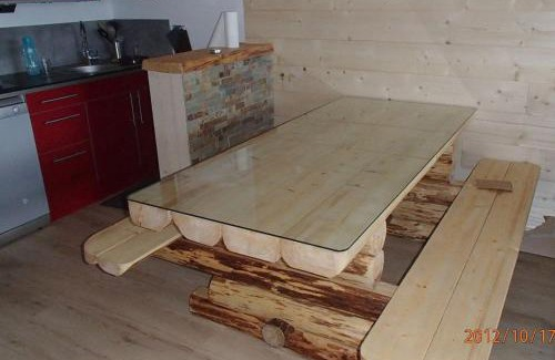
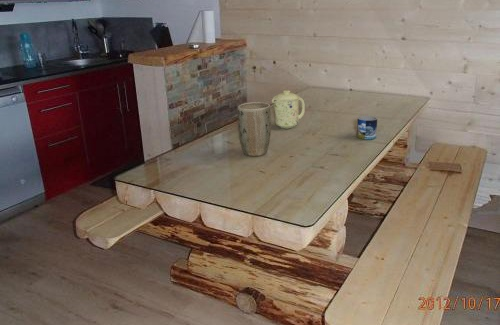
+ mug [271,89,306,129]
+ plant pot [237,101,272,157]
+ mug [356,115,378,140]
